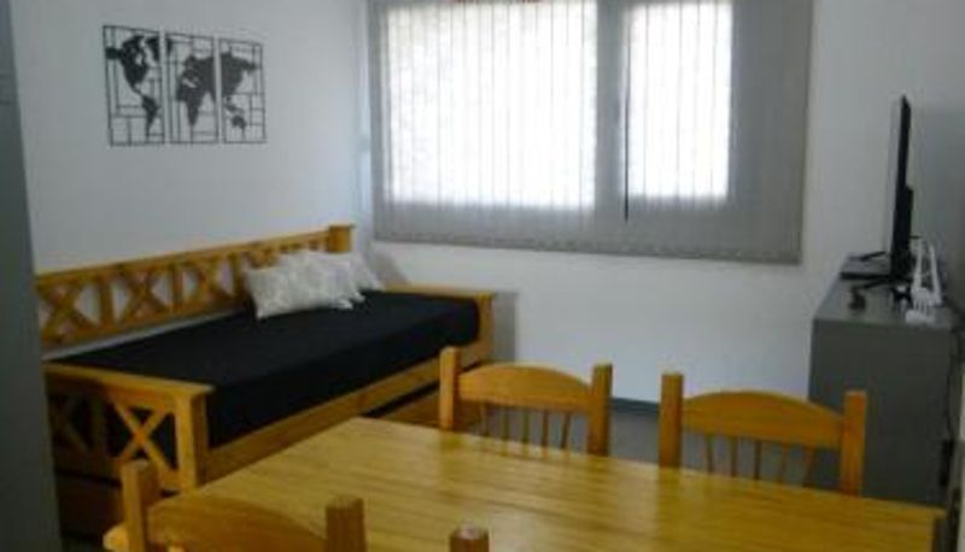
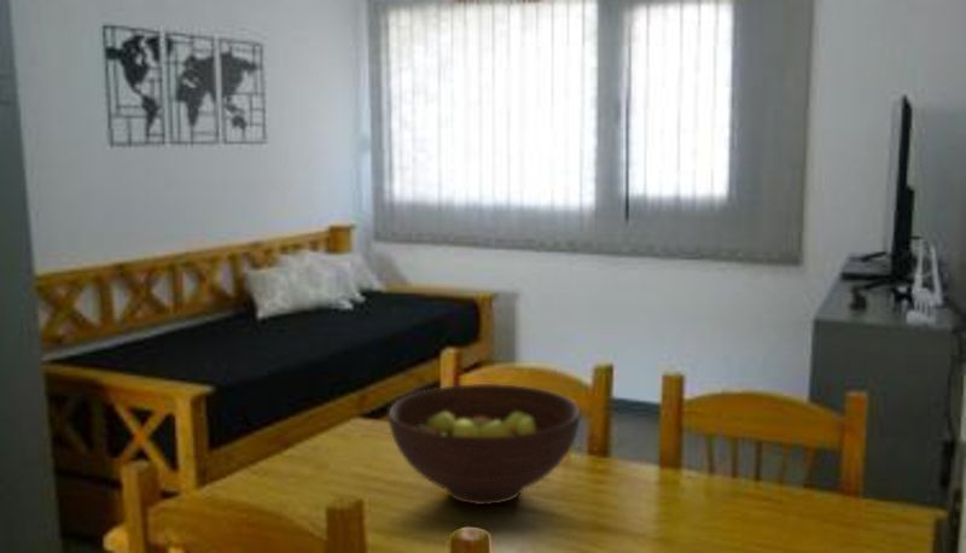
+ fruit bowl [388,383,581,506]
